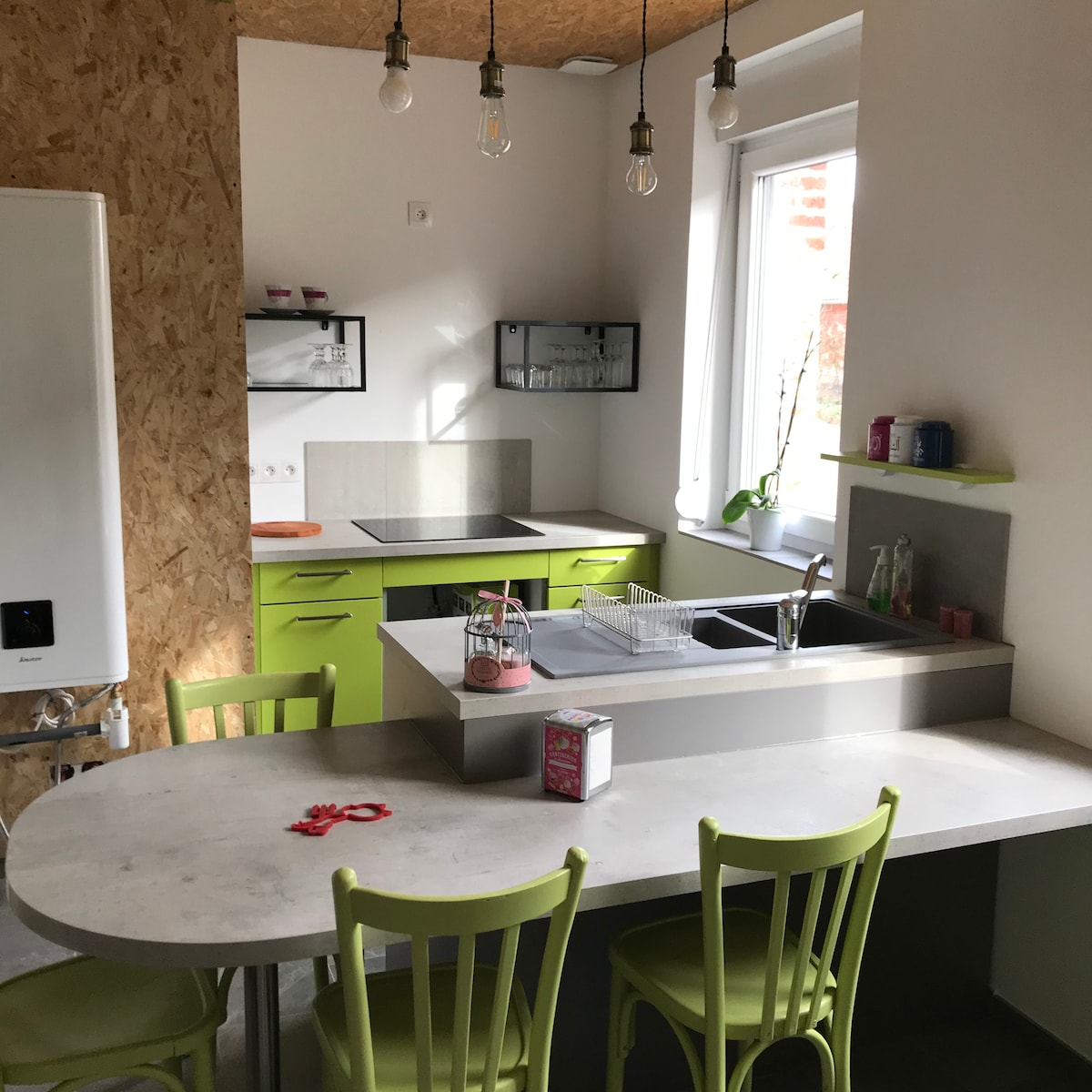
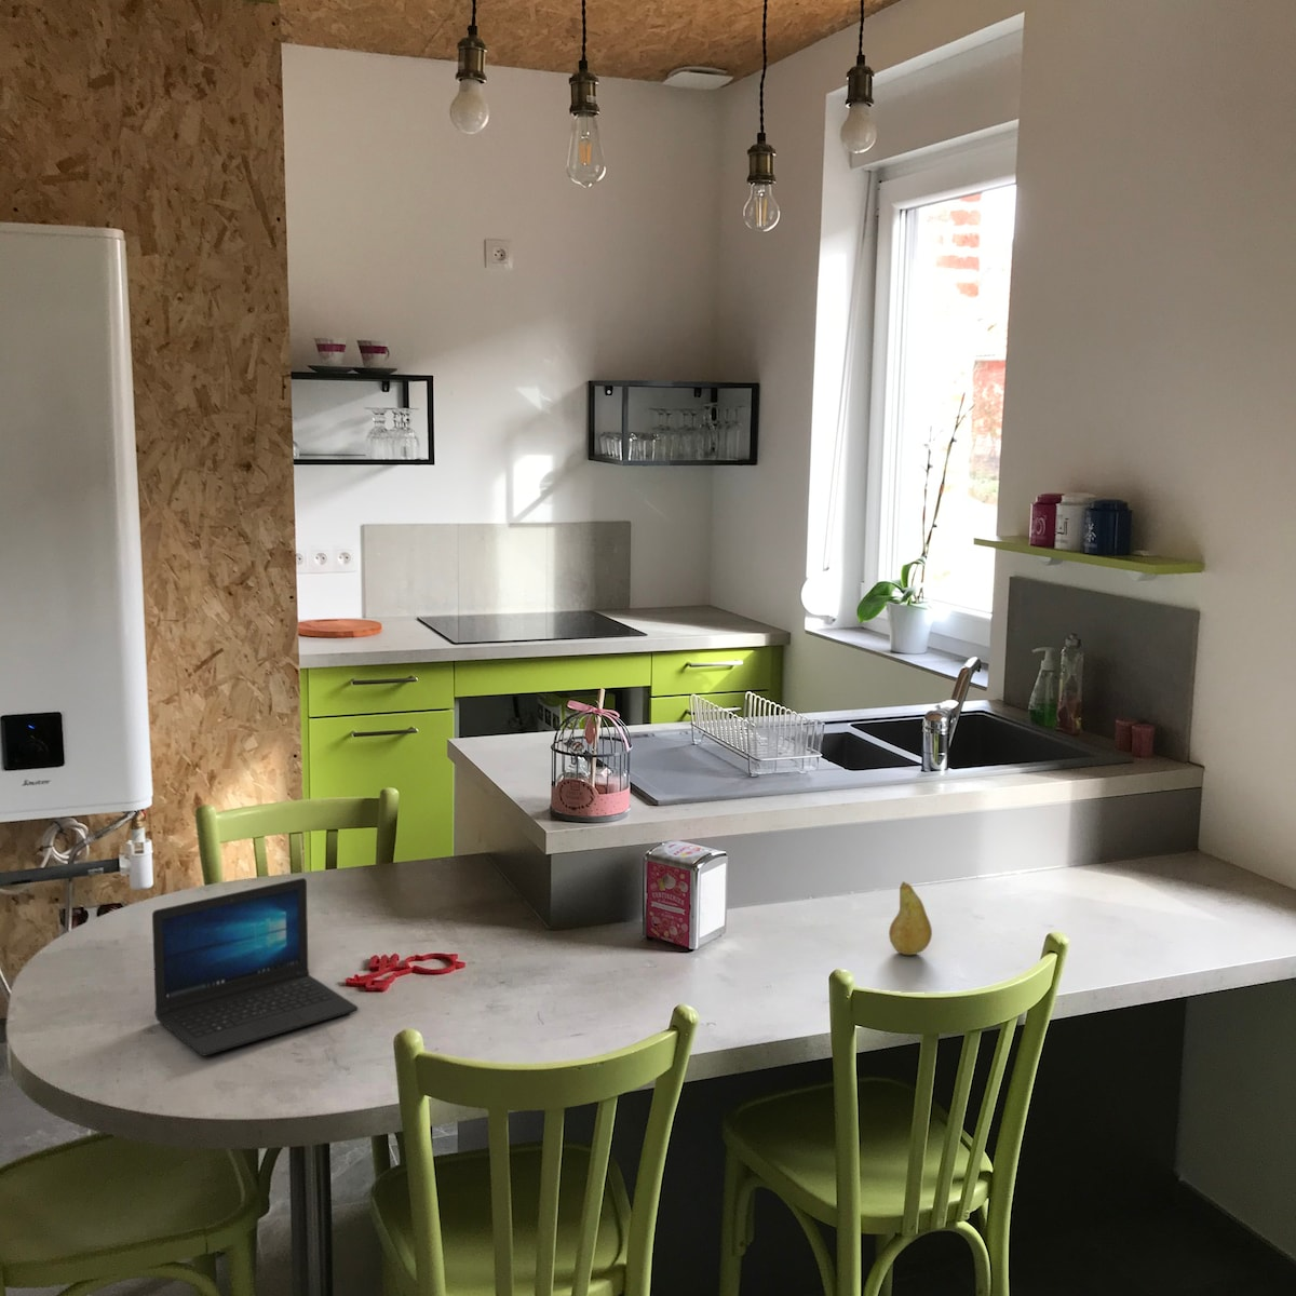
+ fruit [888,881,933,955]
+ laptop [151,877,358,1057]
